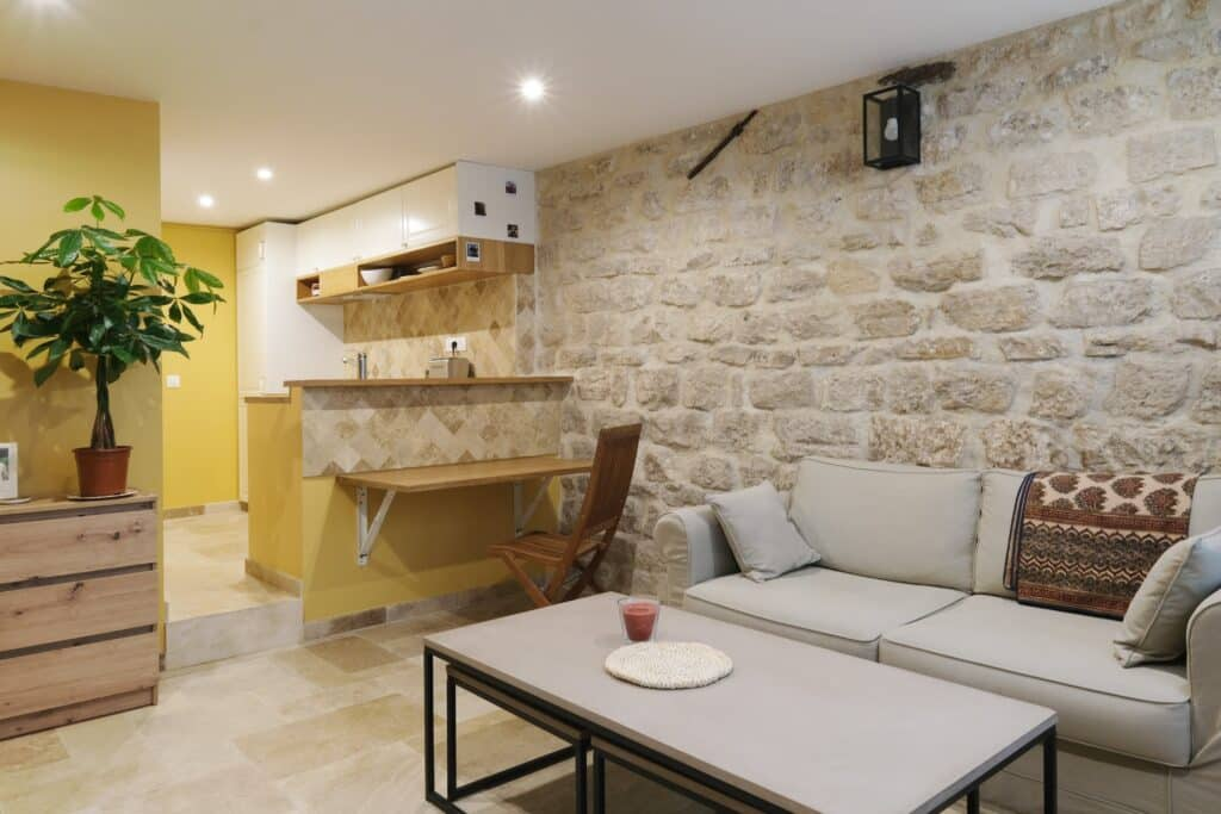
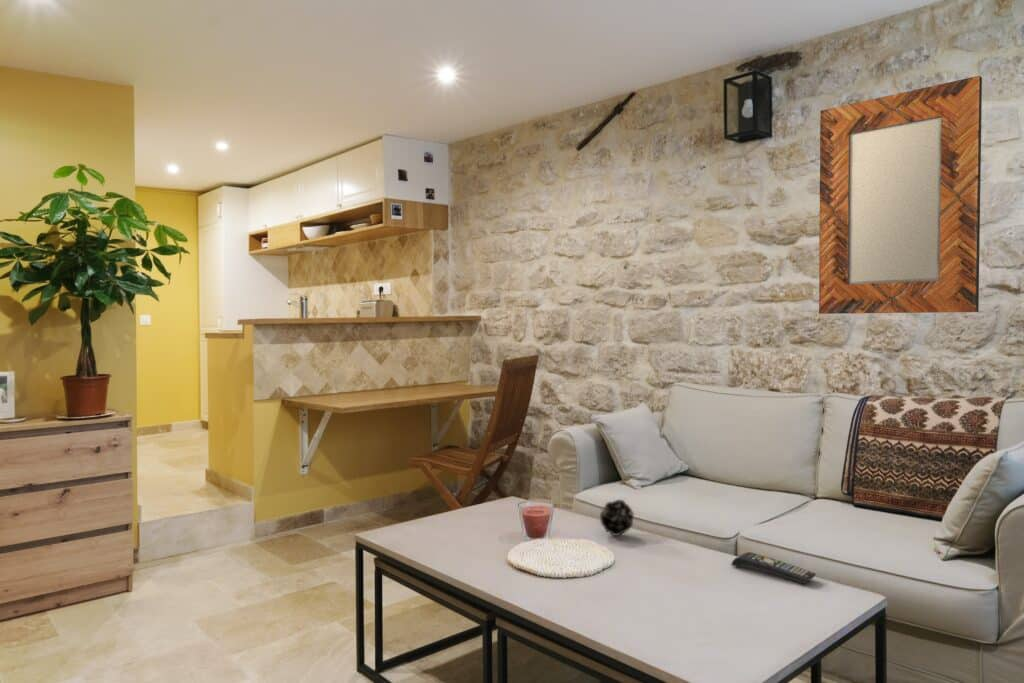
+ decorative ball [599,497,635,537]
+ home mirror [818,75,983,315]
+ remote control [731,551,817,585]
